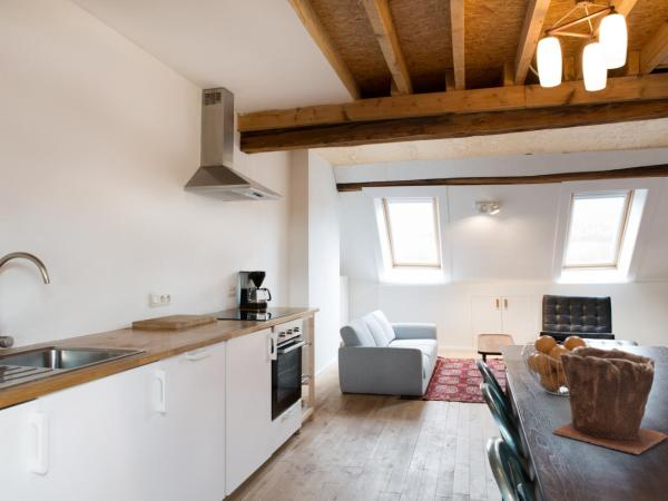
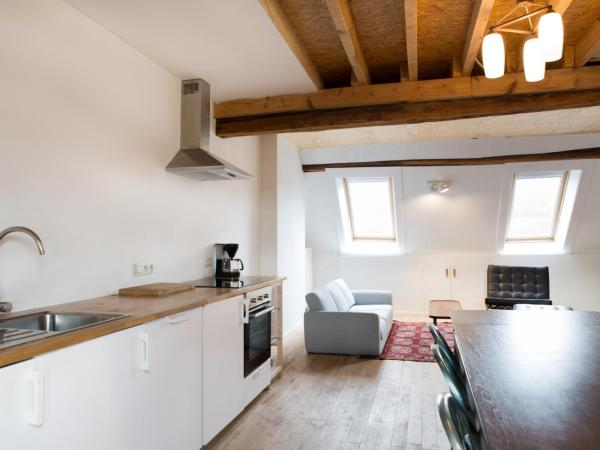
- fruit basket [520,335,592,397]
- plant pot [551,346,668,455]
